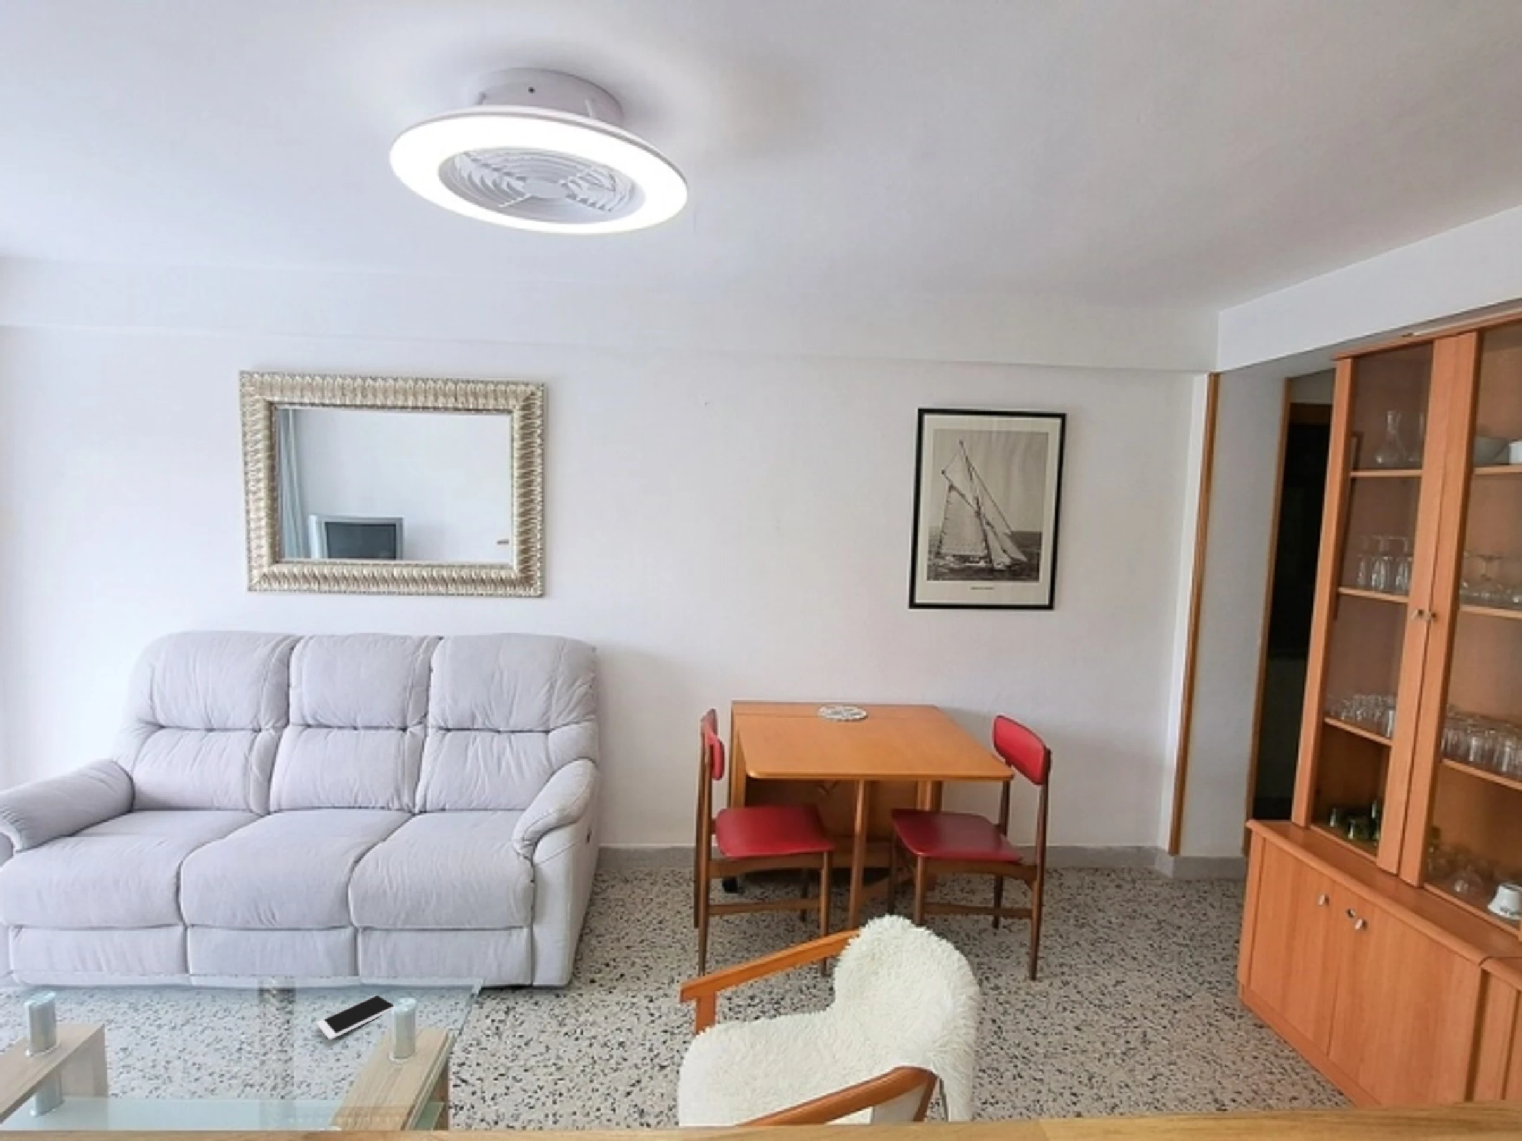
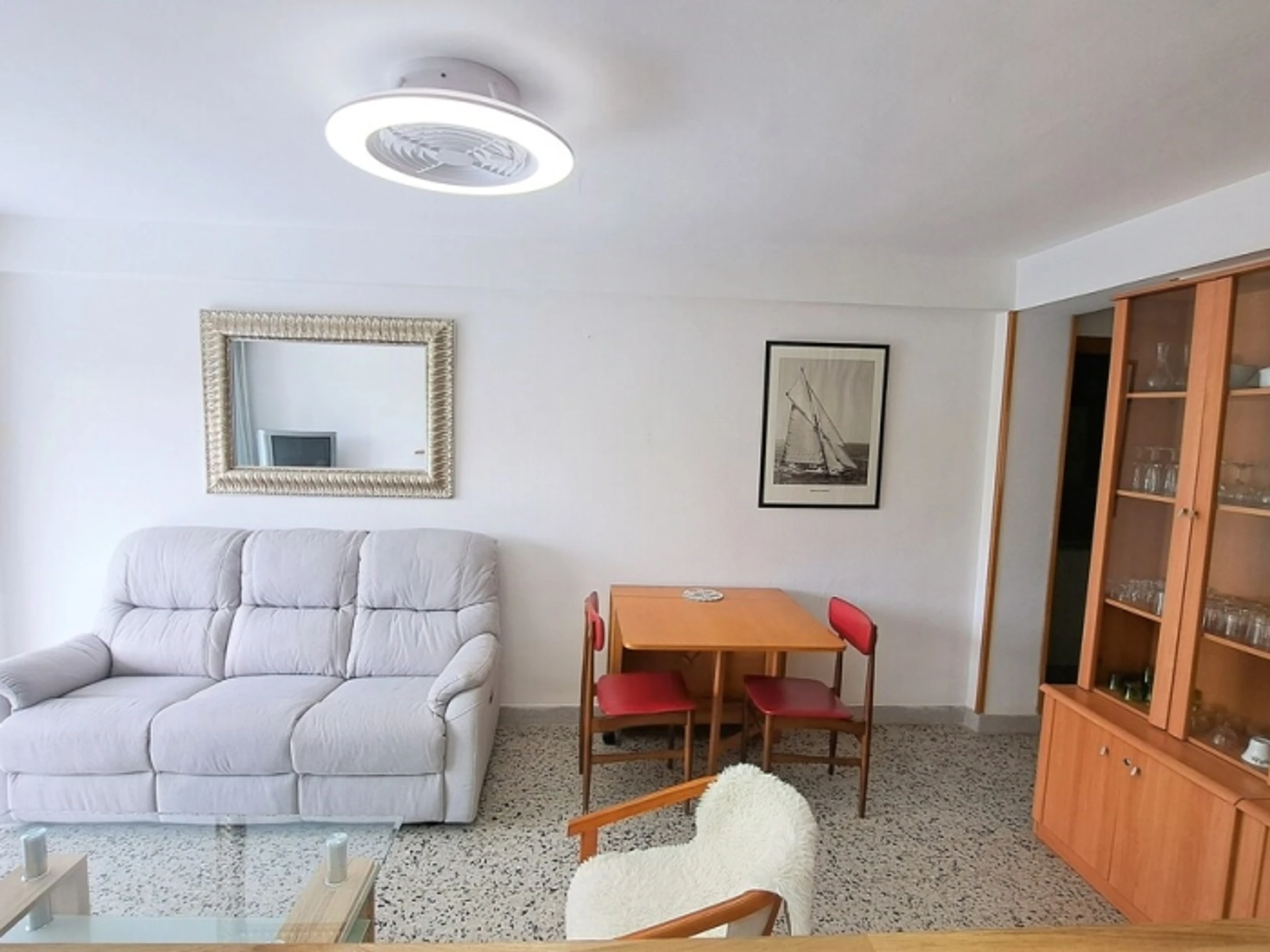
- cell phone [316,995,397,1040]
